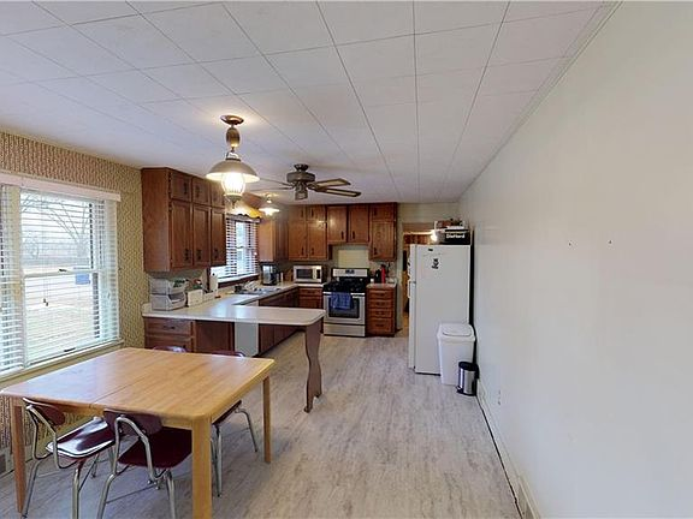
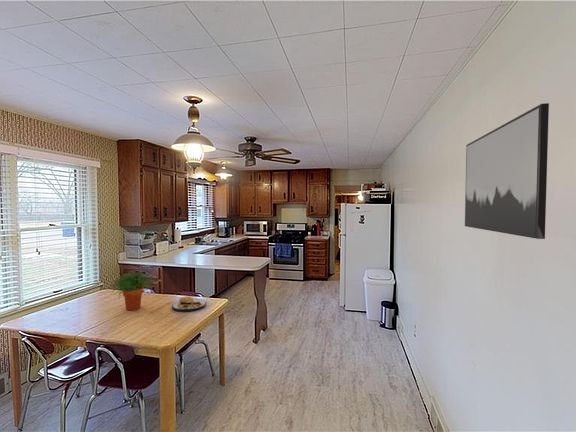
+ wall art [464,102,550,240]
+ plate [171,295,208,313]
+ potted plant [108,271,156,312]
